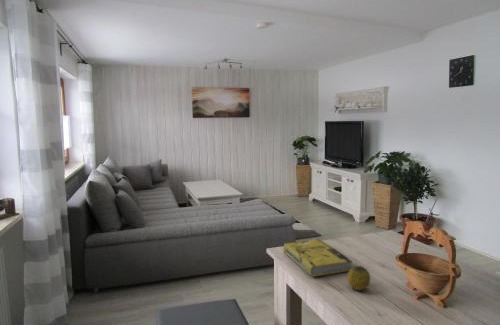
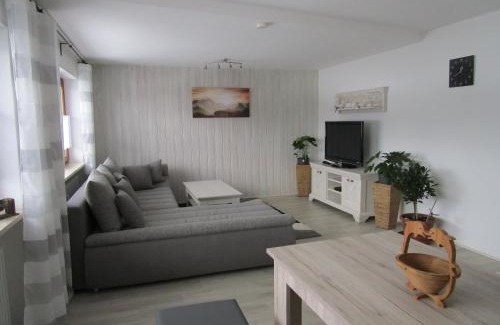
- book [283,238,353,277]
- fruit [346,265,371,291]
